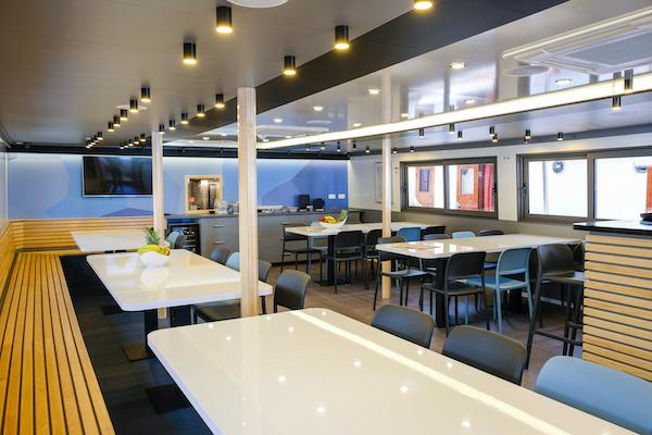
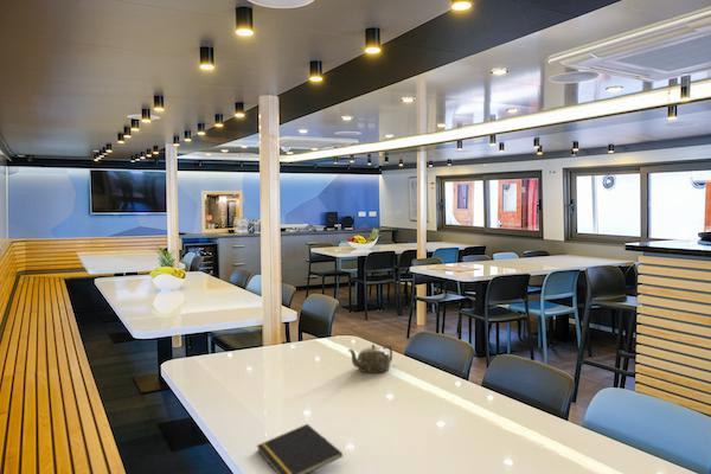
+ notepad [256,423,344,474]
+ teapot [347,342,393,374]
